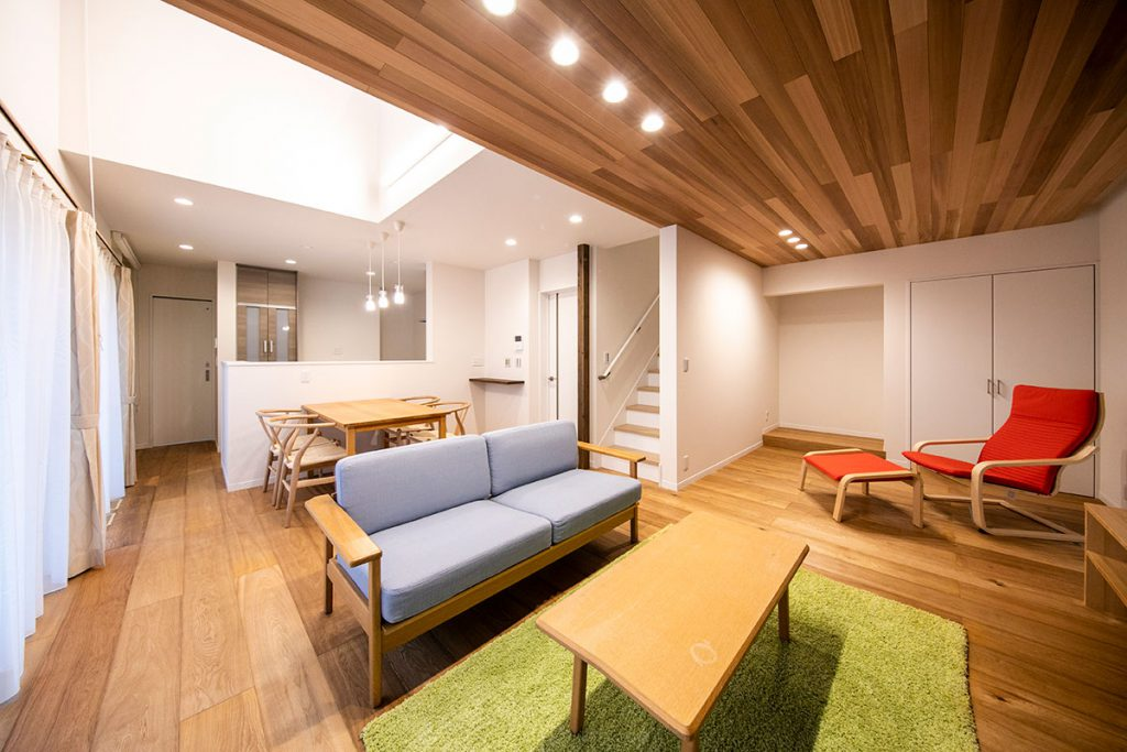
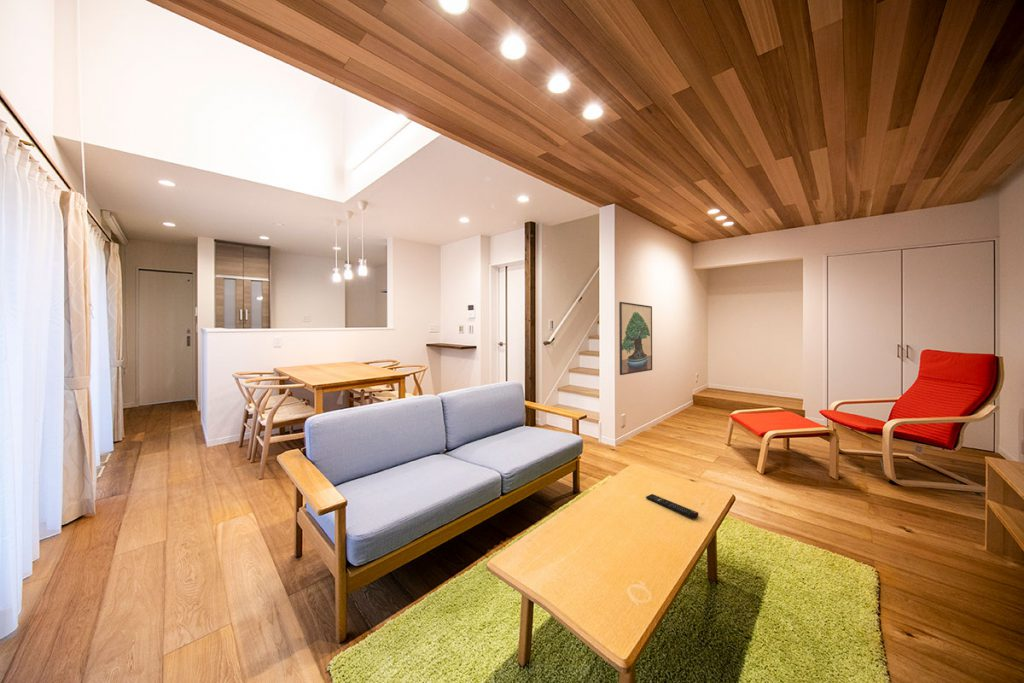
+ remote control [645,493,699,519]
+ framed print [618,301,653,376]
